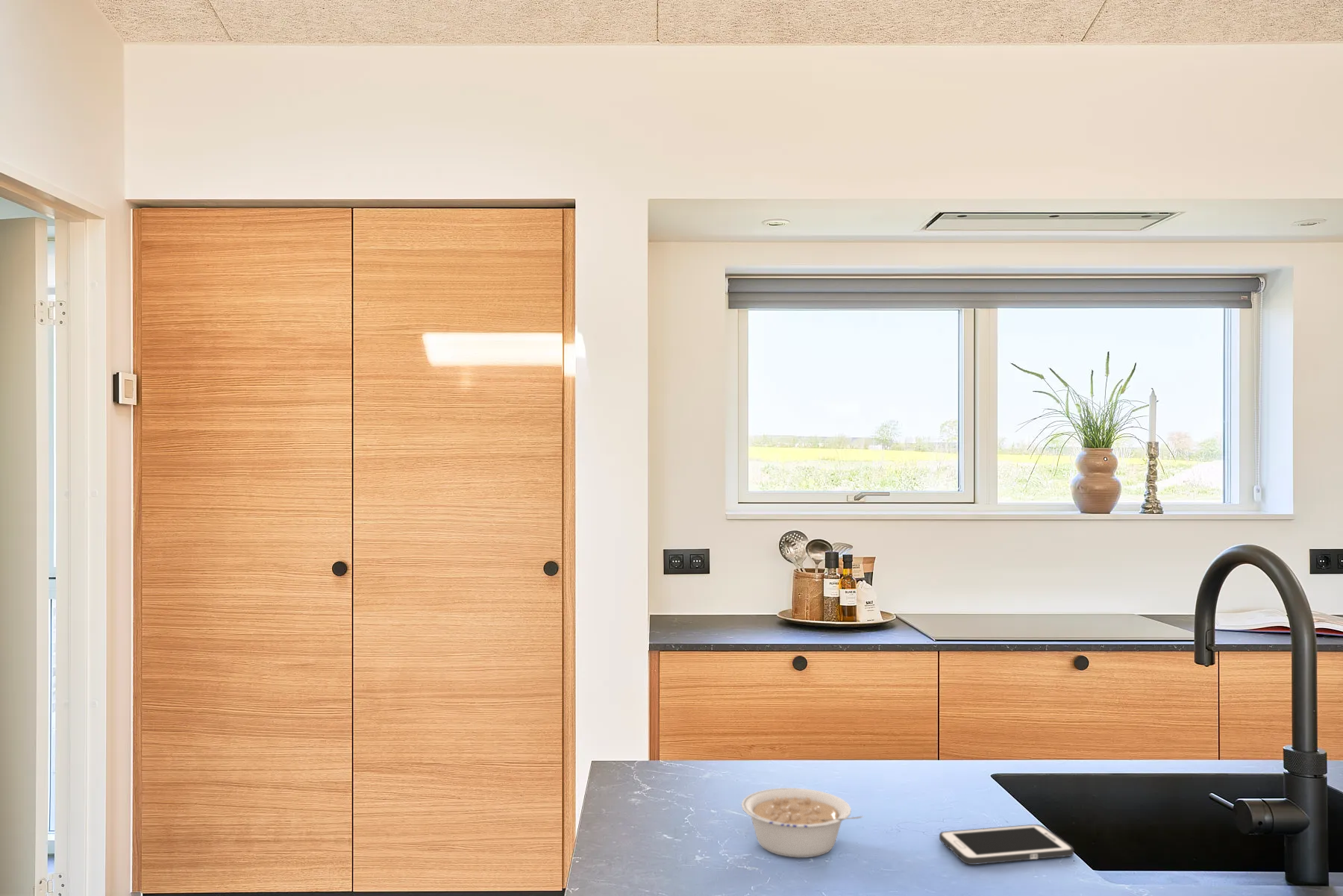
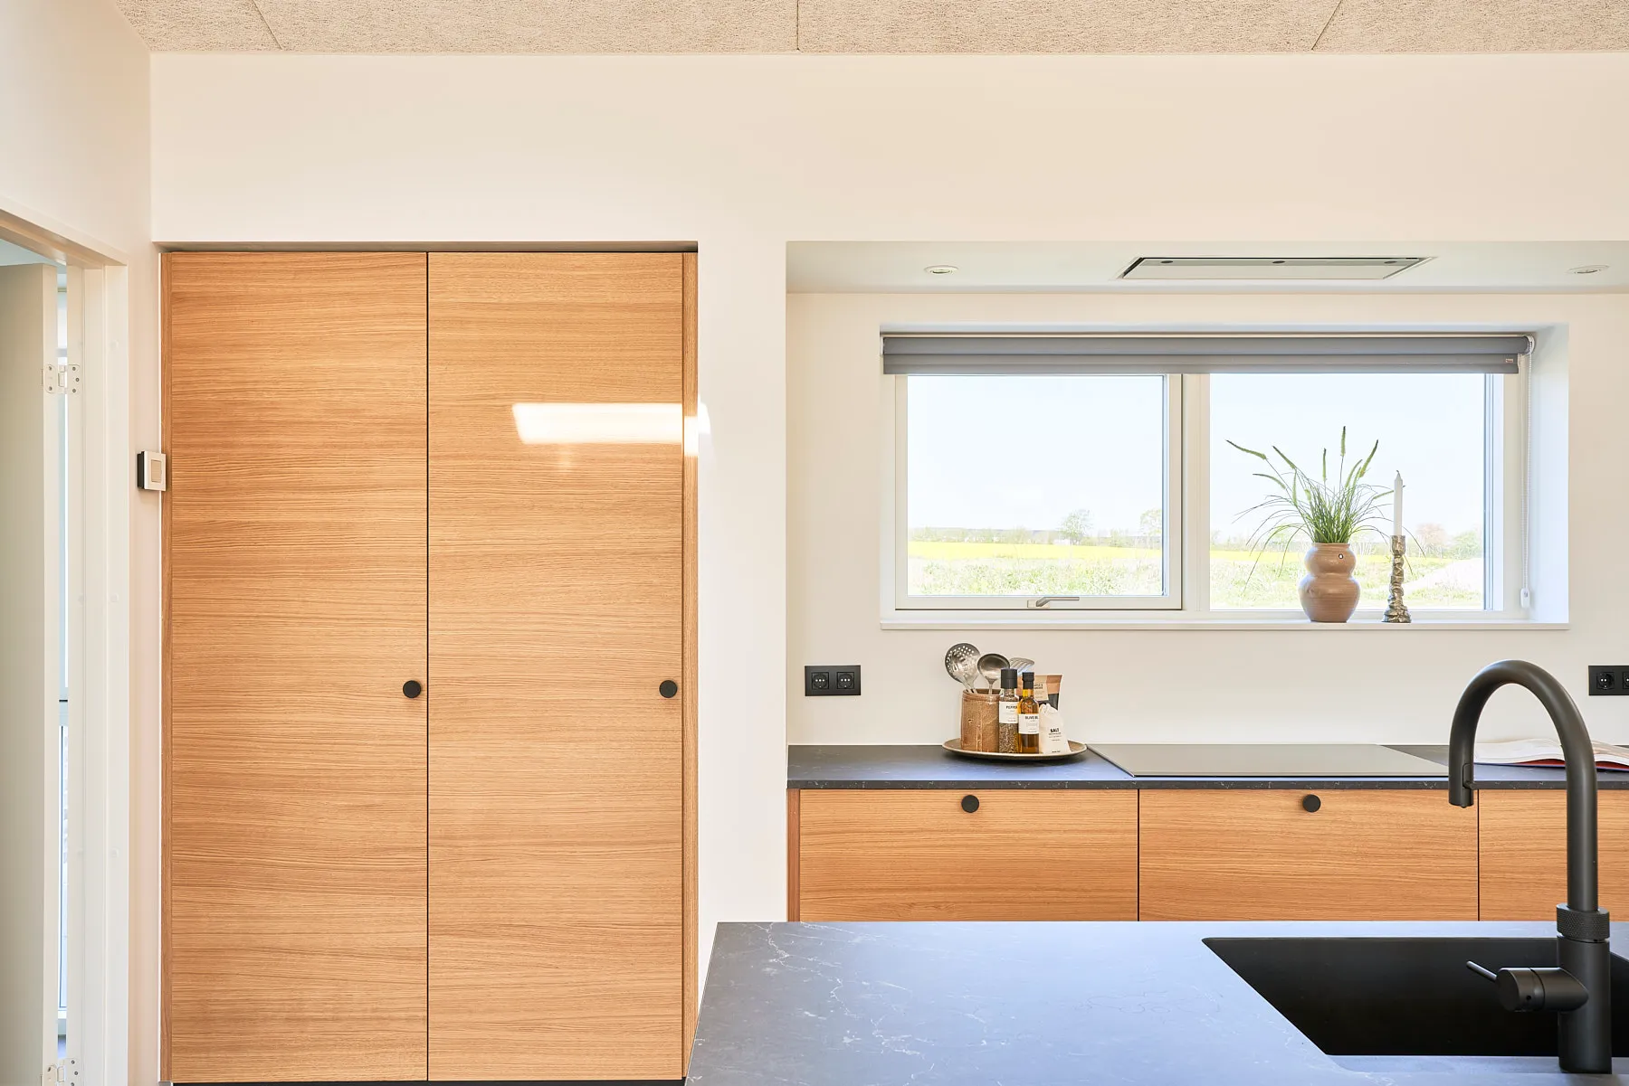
- legume [741,787,865,858]
- cell phone [939,824,1074,865]
